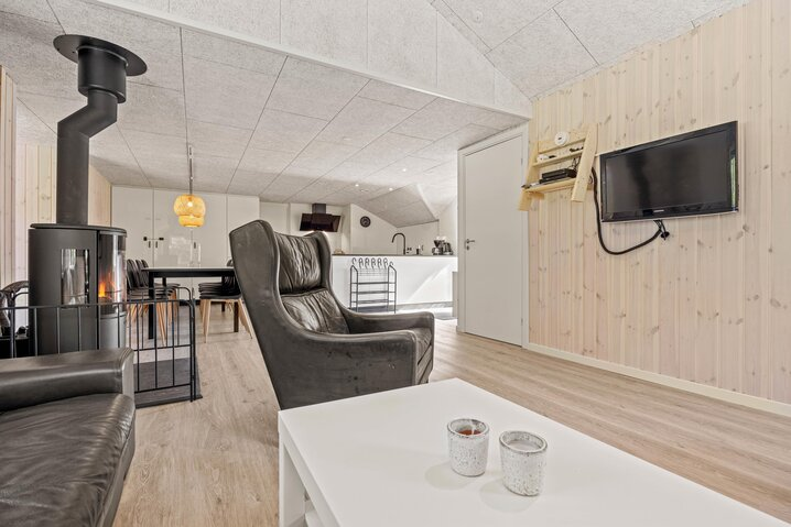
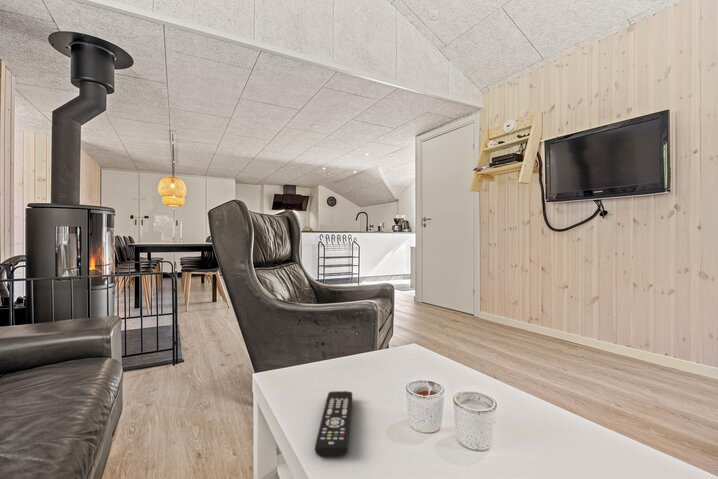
+ remote control [314,390,353,459]
